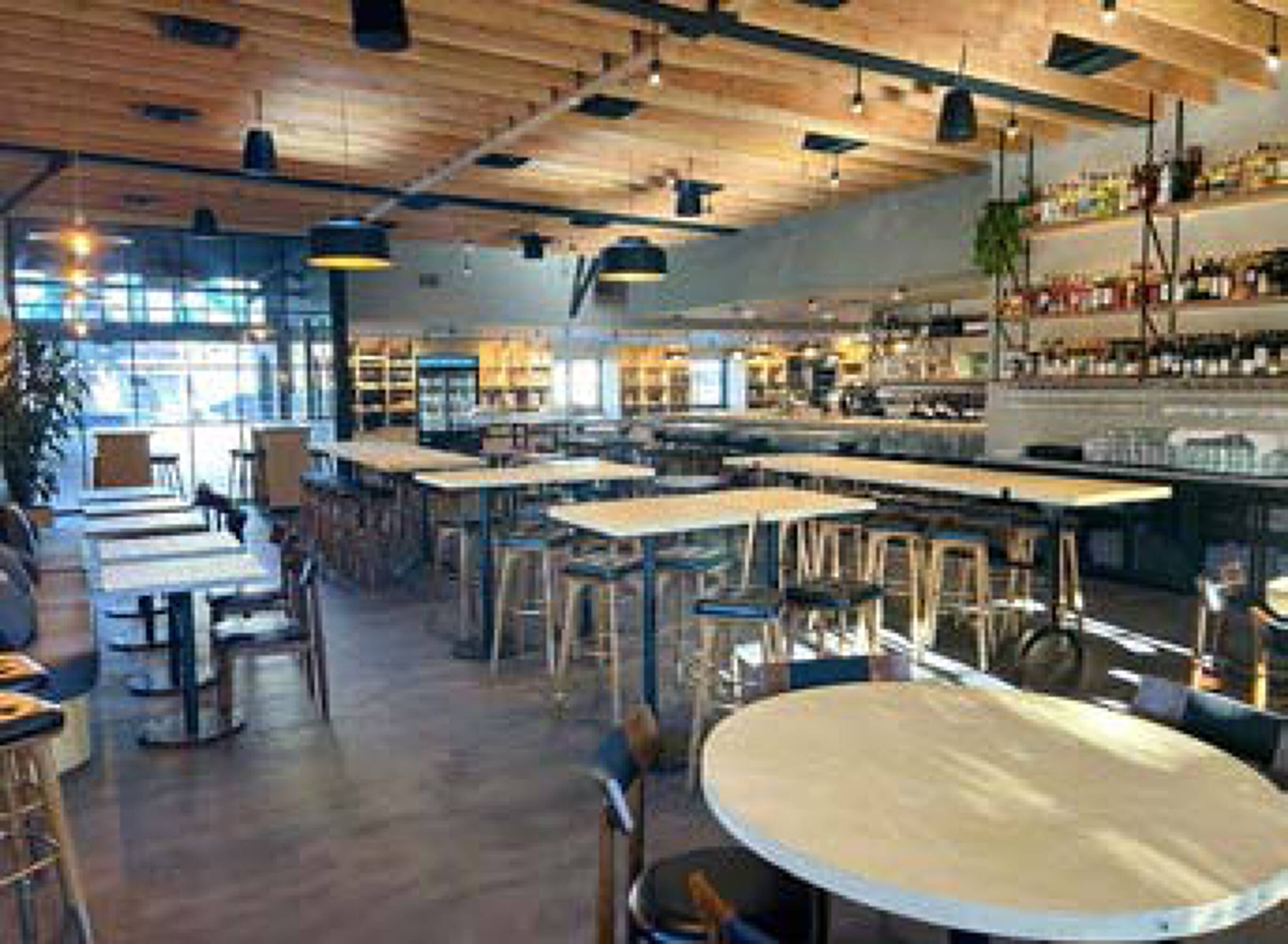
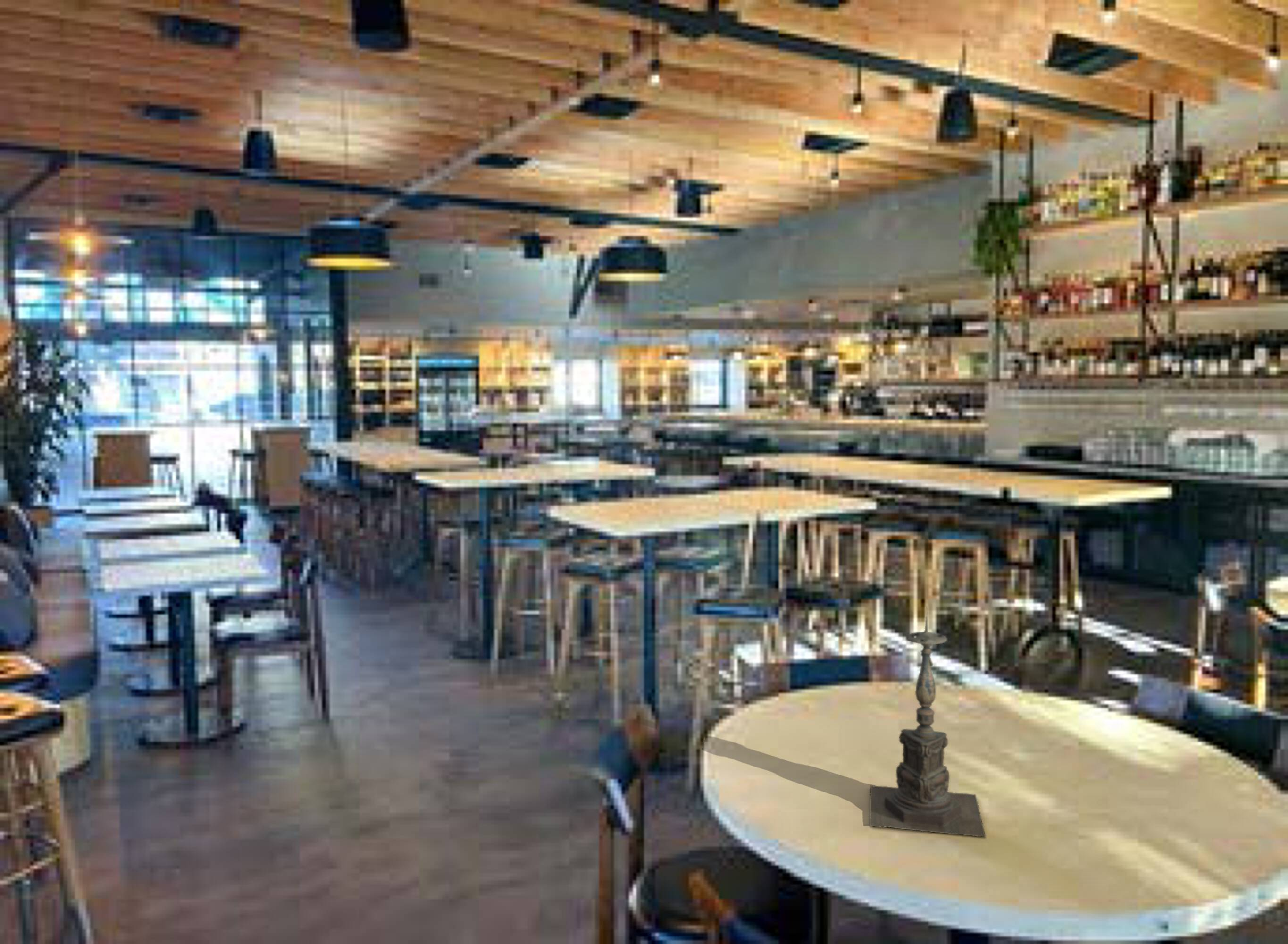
+ candle holder [869,606,986,838]
